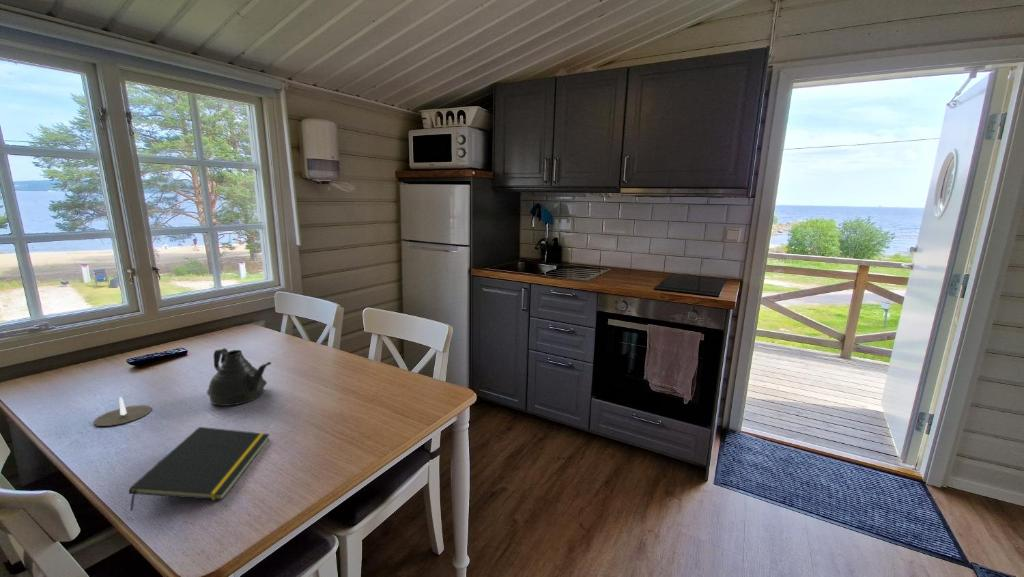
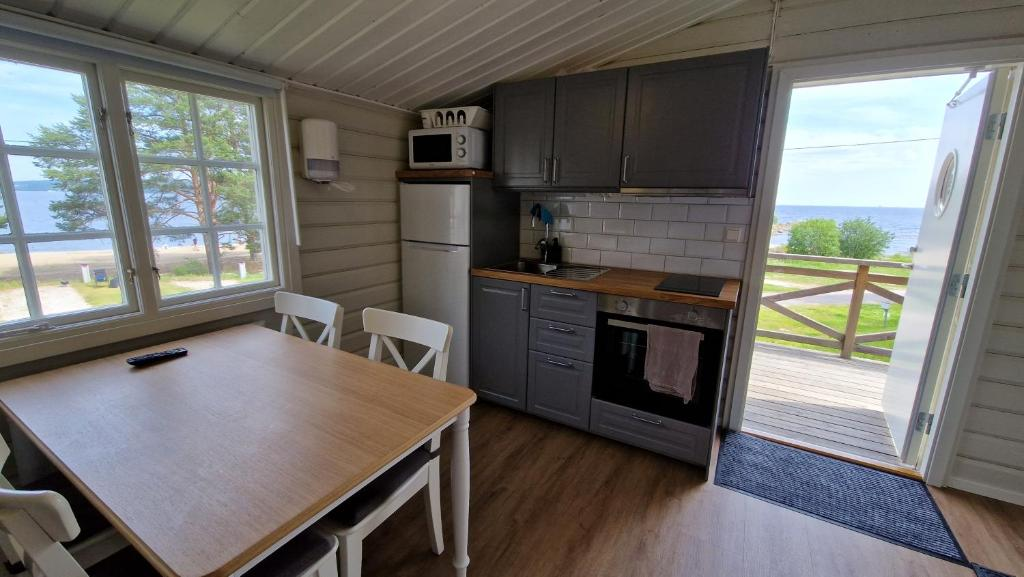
- teapot [206,347,272,407]
- candle [93,396,153,427]
- notepad [128,426,271,512]
